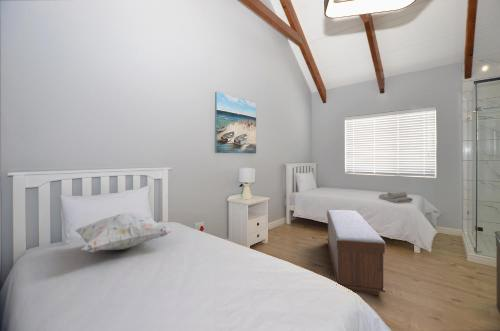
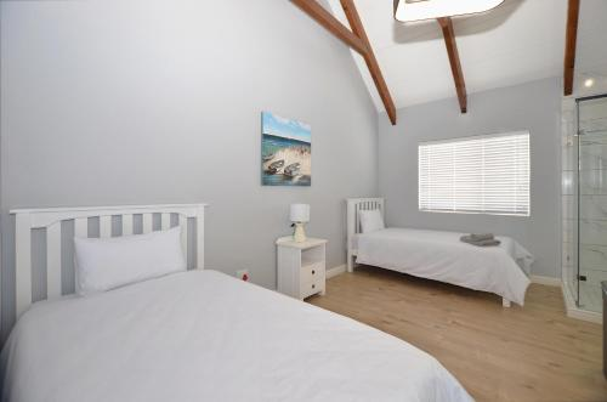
- decorative pillow [74,212,175,253]
- bench [326,209,386,296]
